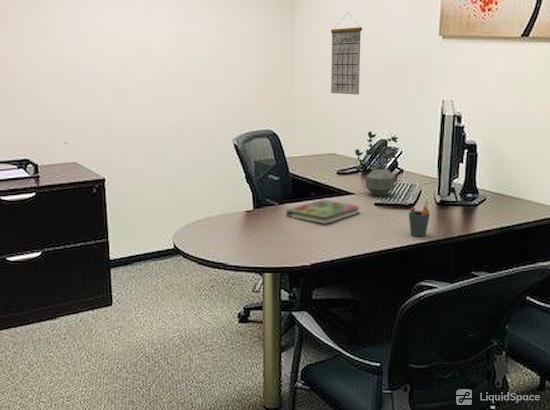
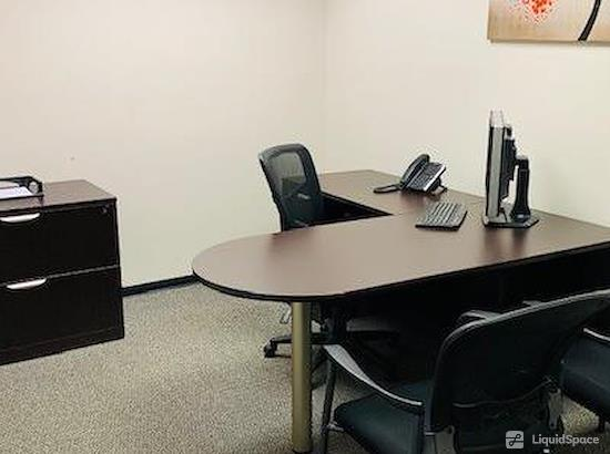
- book [285,199,361,225]
- potted plant [354,130,399,197]
- pen holder [408,200,431,237]
- calendar [330,12,363,96]
